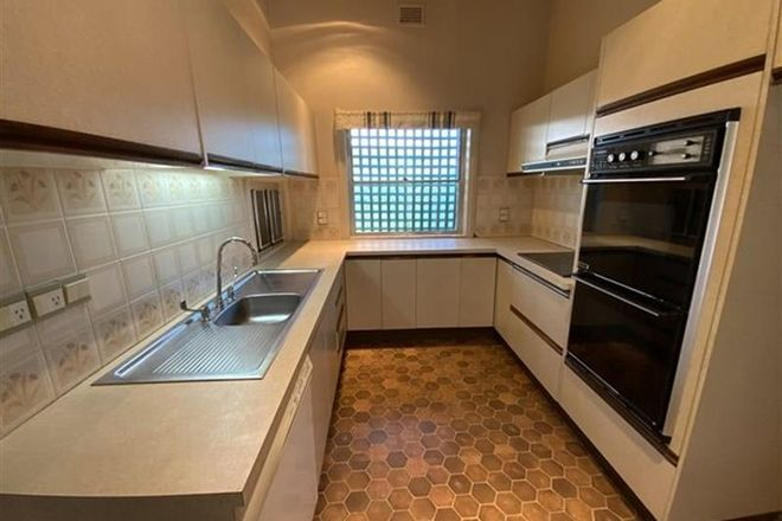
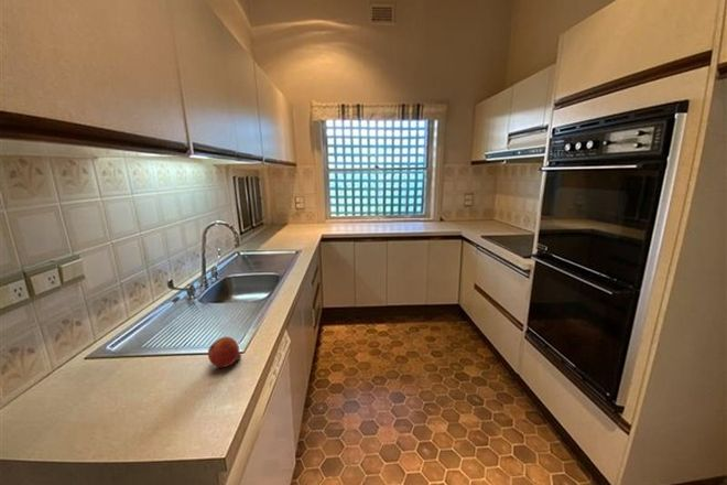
+ fruit [207,336,242,368]
